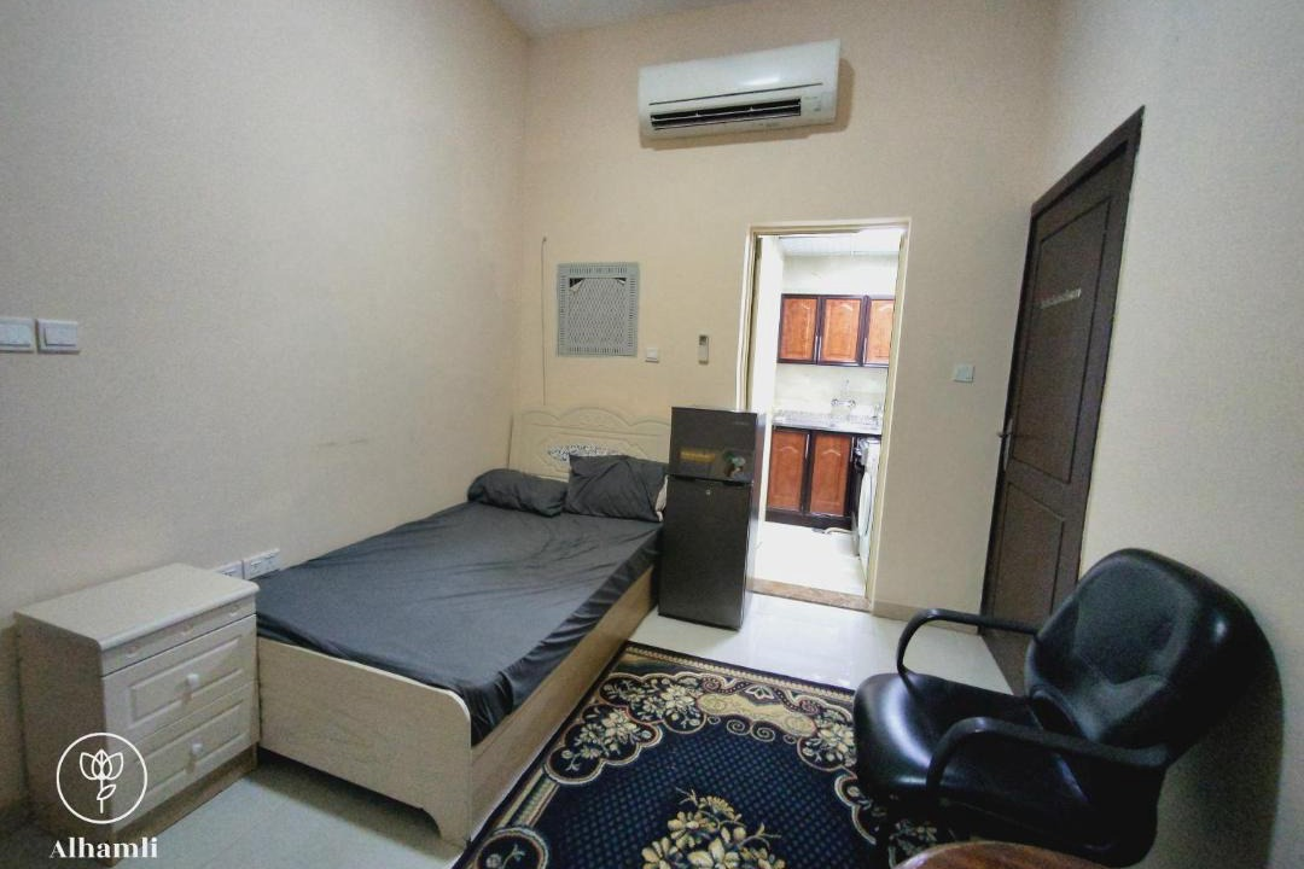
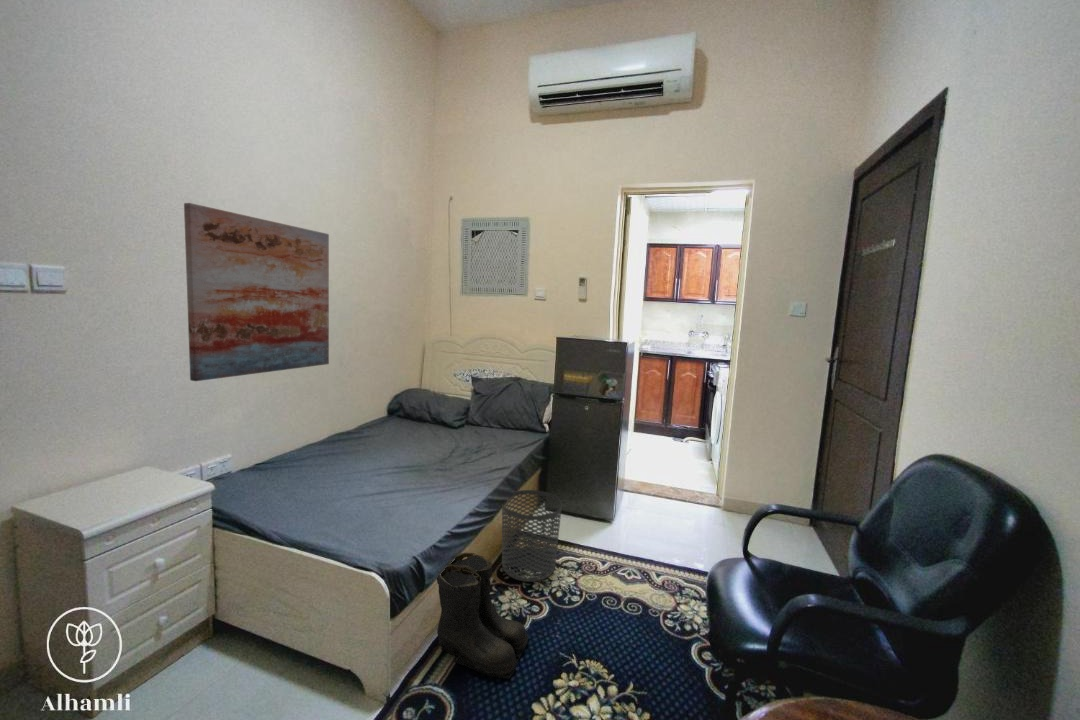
+ waste bin [501,489,563,583]
+ wall art [183,202,330,382]
+ boots [436,552,530,680]
